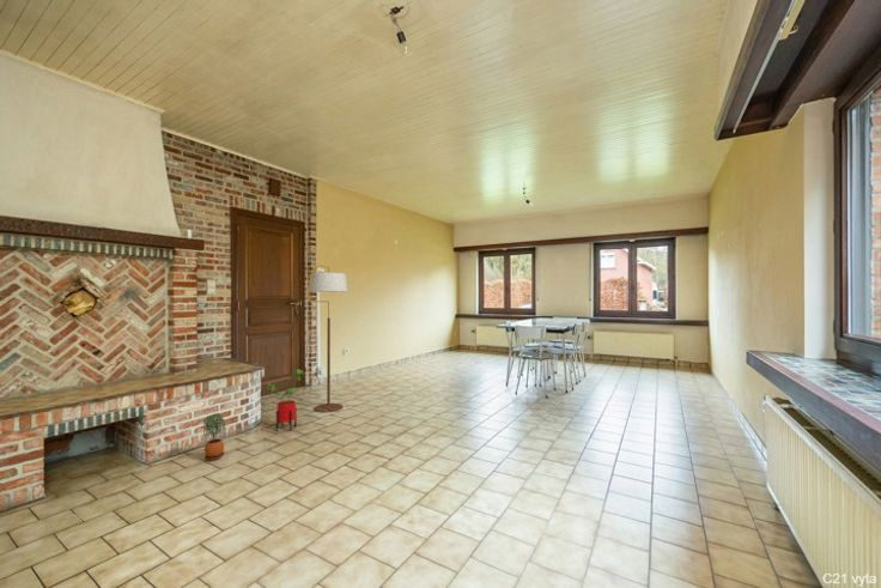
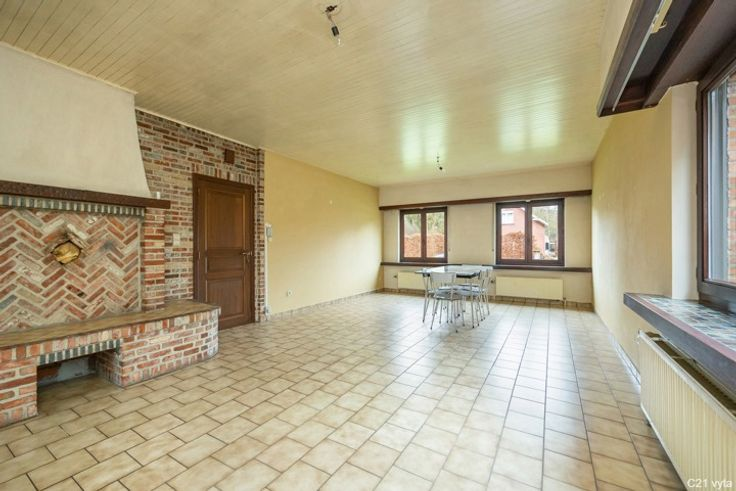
- house plant [266,368,306,432]
- floor lamp [306,265,348,413]
- potted plant [202,412,227,461]
